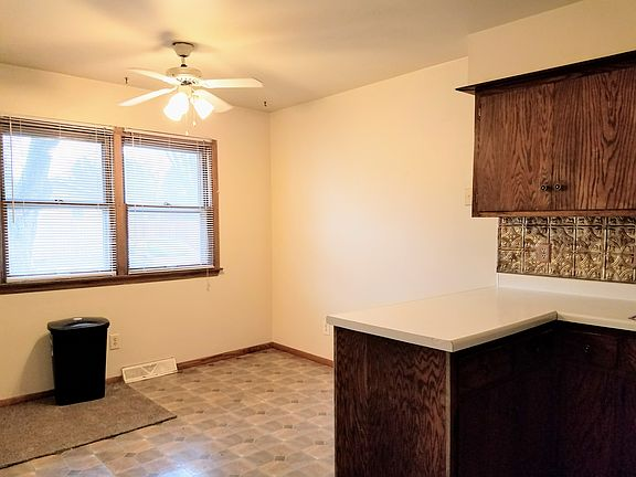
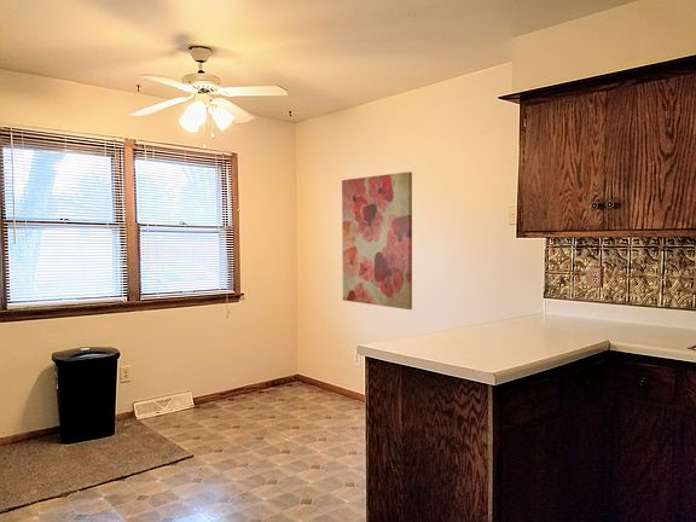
+ wall art [341,170,413,311]
